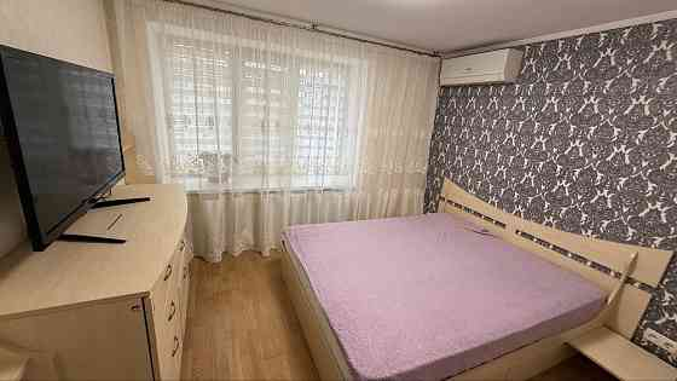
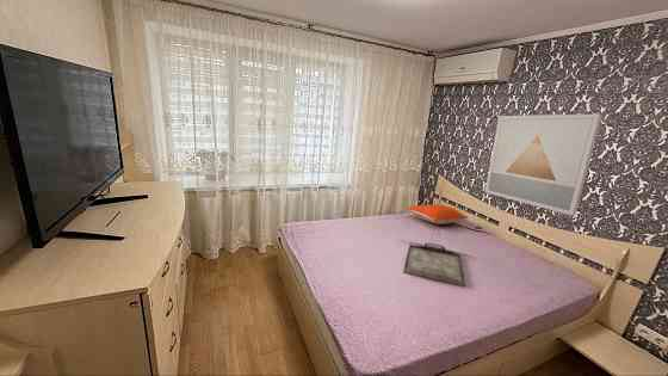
+ wall art [484,112,604,217]
+ serving tray [402,242,468,288]
+ pillow [406,203,469,226]
